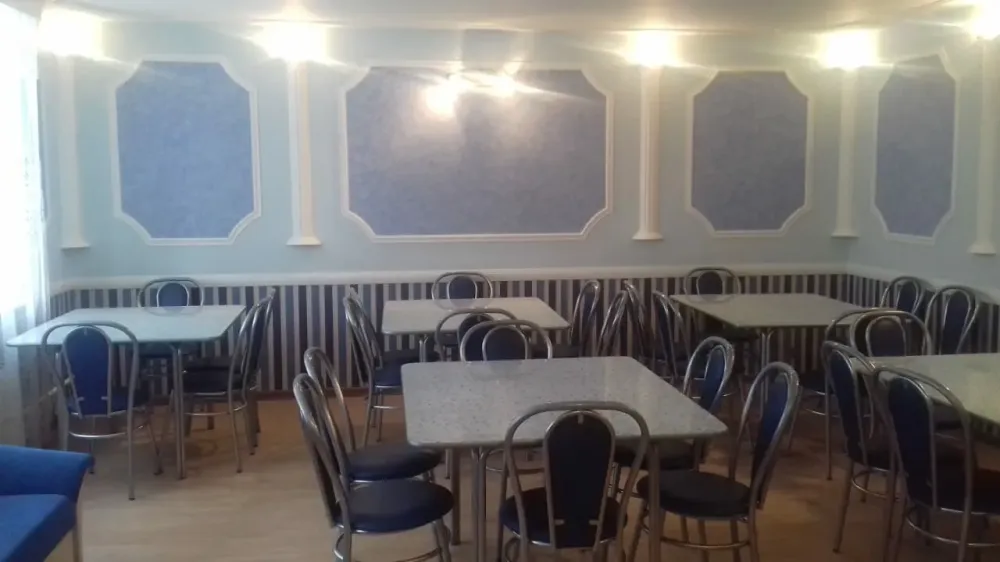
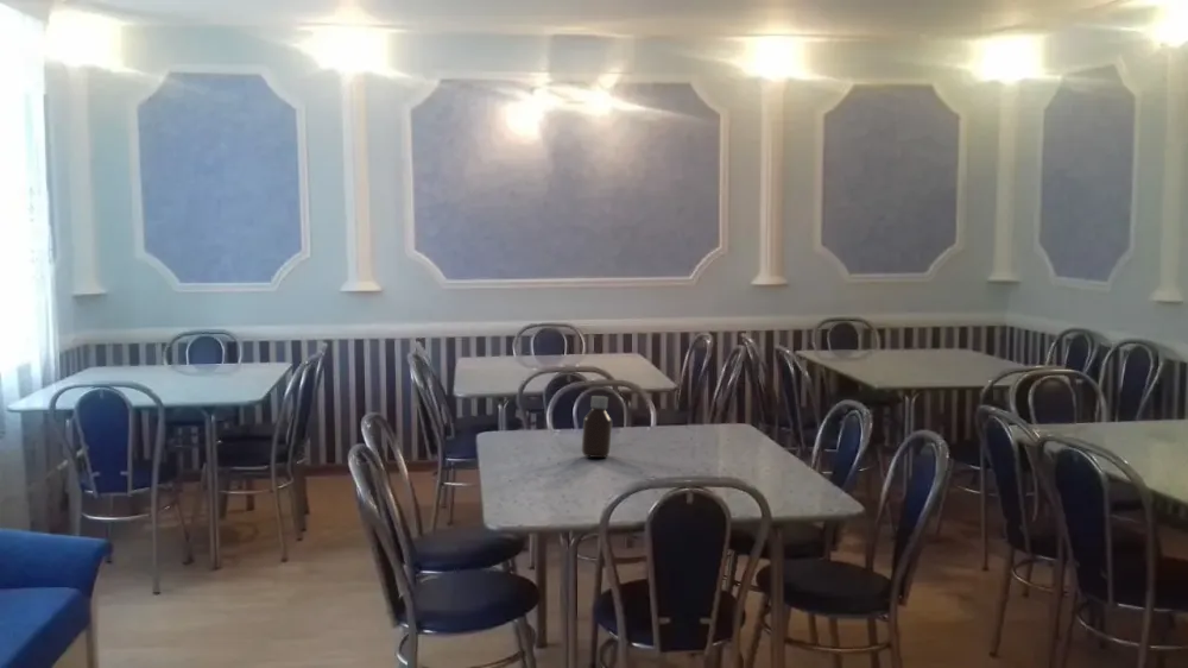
+ bottle [581,395,613,459]
